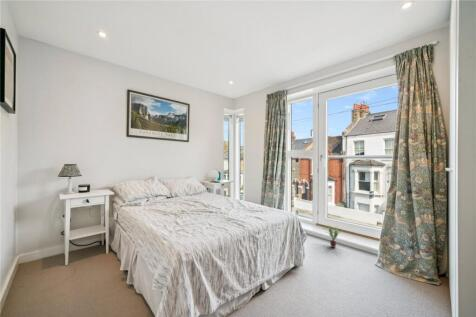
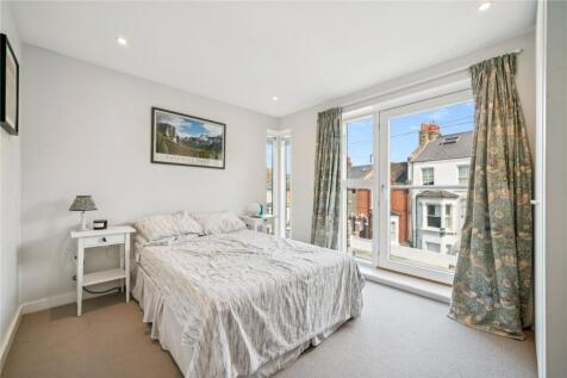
- potted plant [322,224,343,249]
